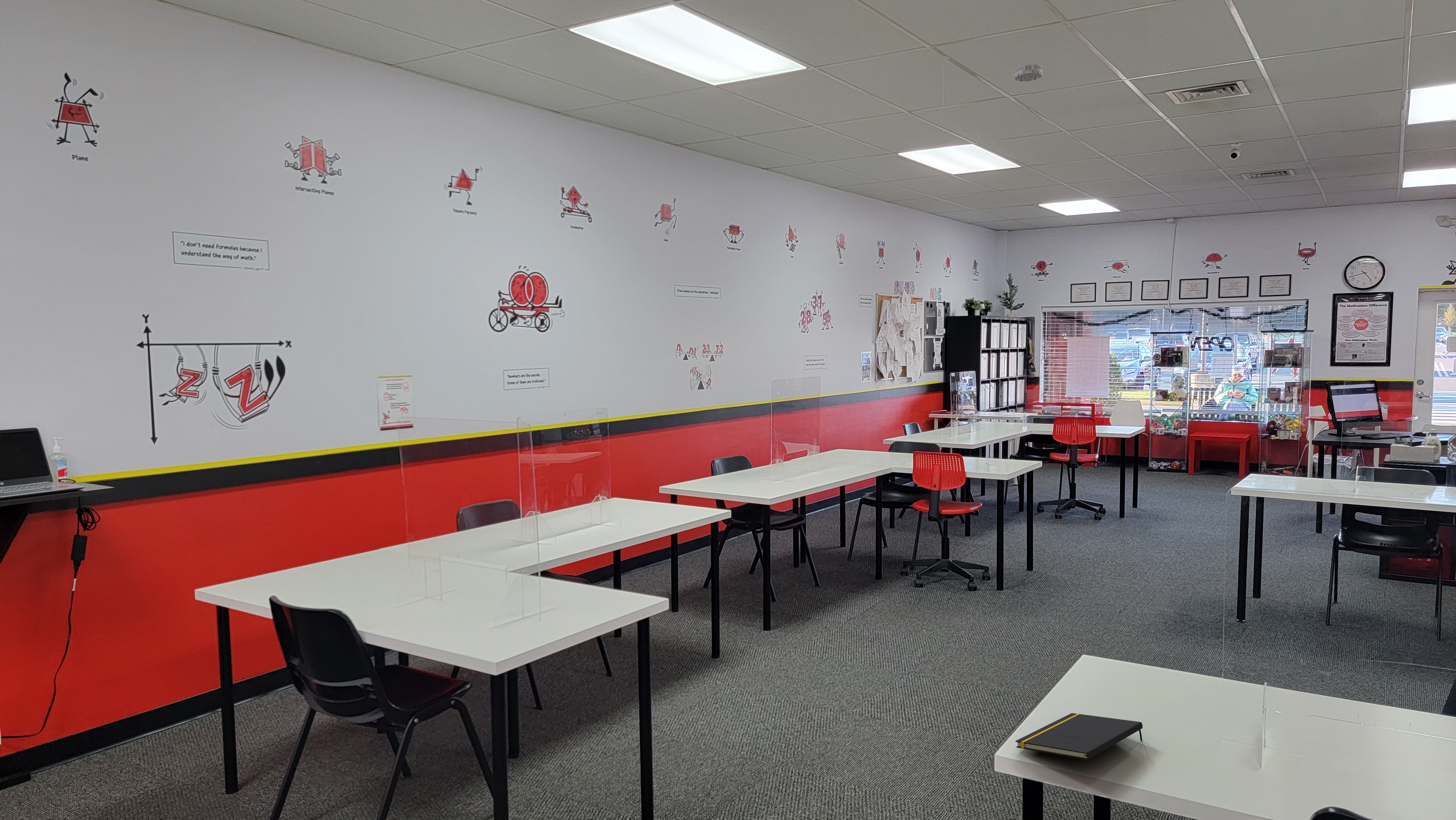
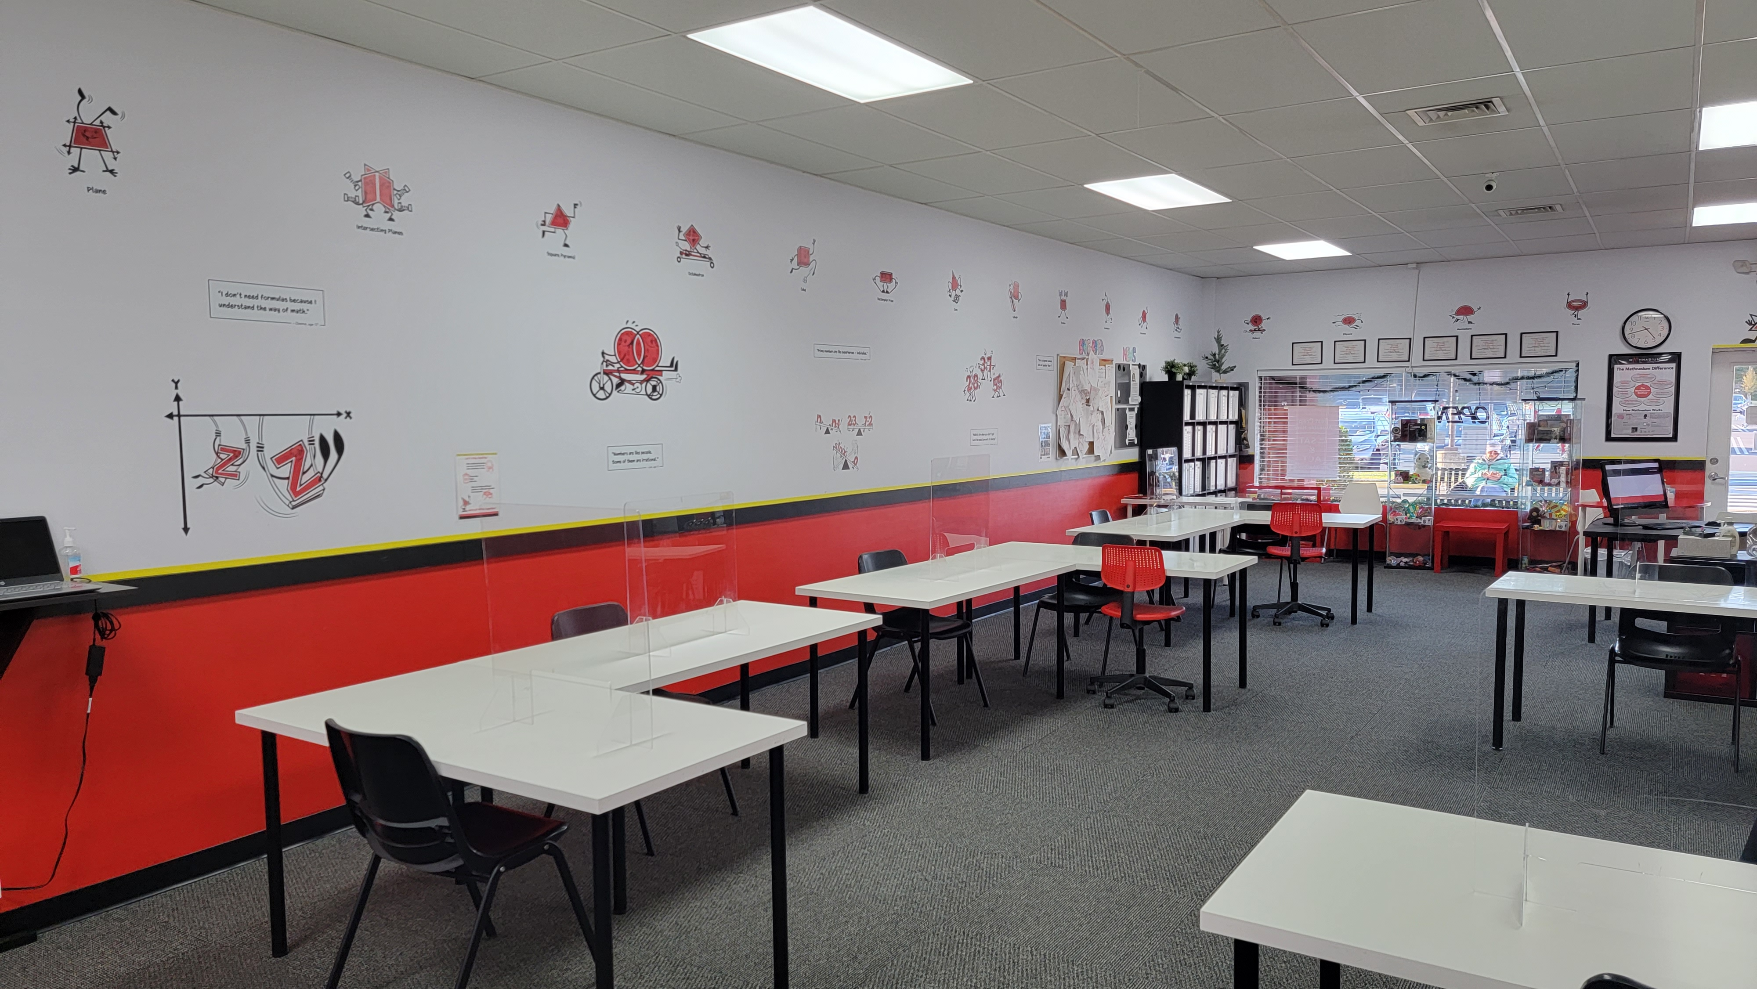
- smoke detector [1014,64,1042,82]
- notepad [1015,713,1143,760]
